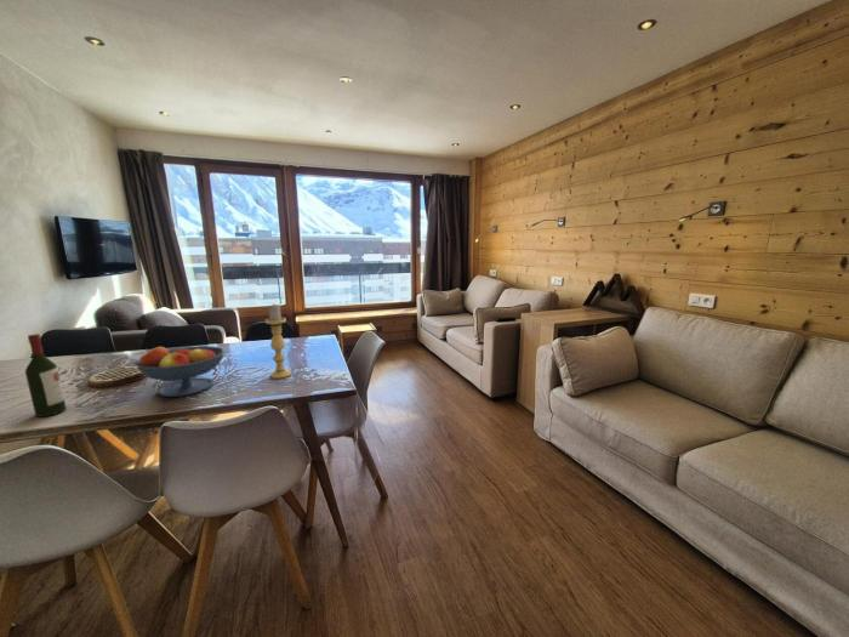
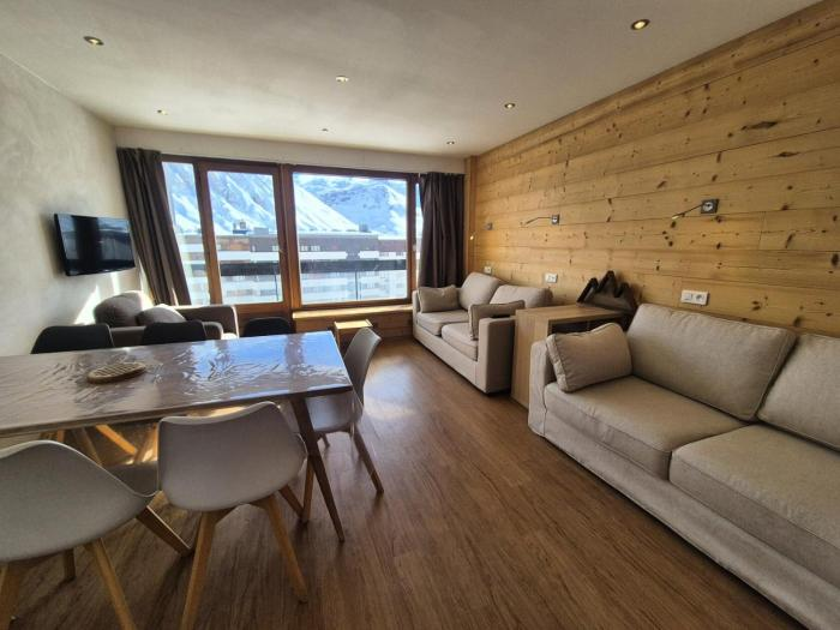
- fruit bowl [133,345,226,398]
- wine bottle [24,332,68,419]
- candle holder [264,303,292,380]
